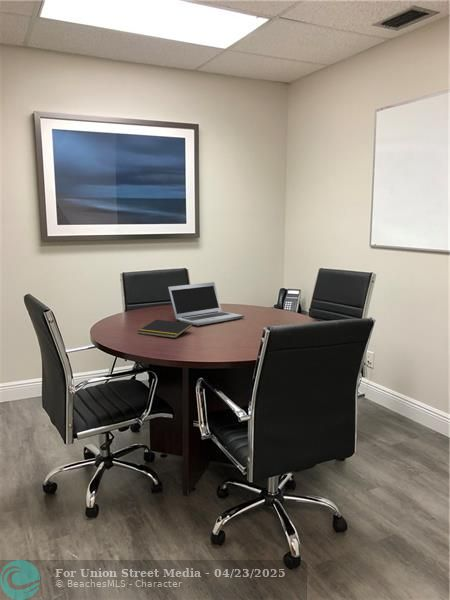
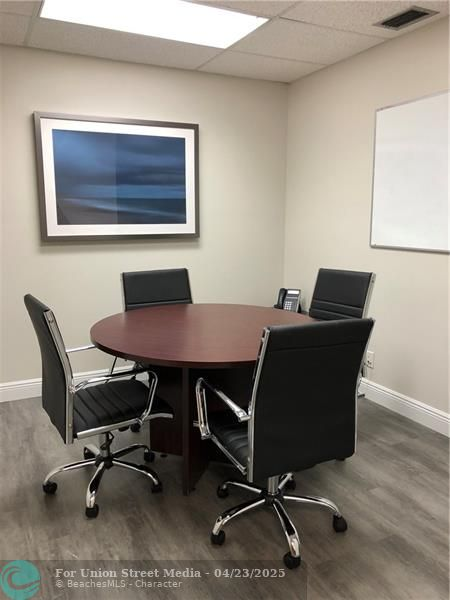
- laptop [167,281,245,326]
- notepad [137,319,194,339]
